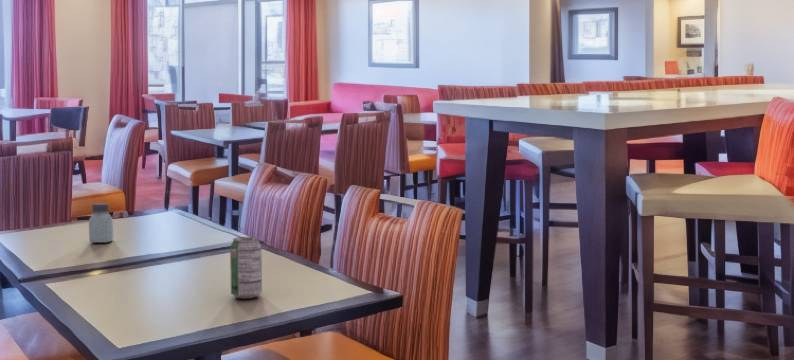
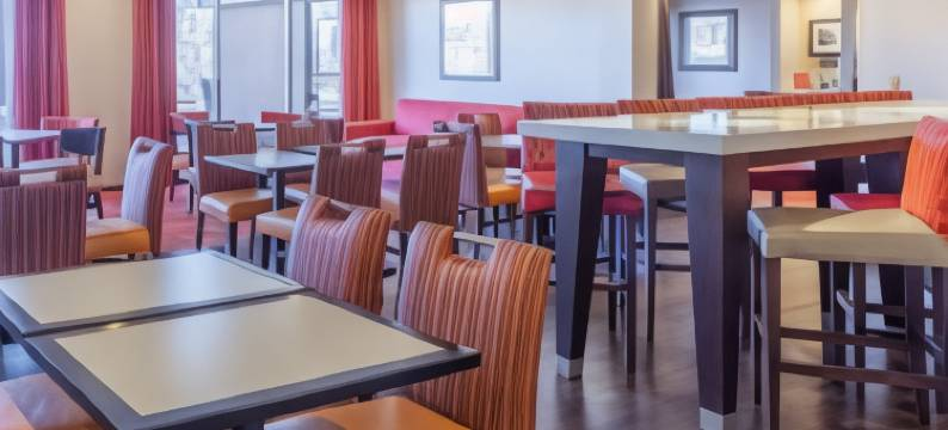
- beverage can [229,236,263,299]
- saltshaker [88,202,114,244]
